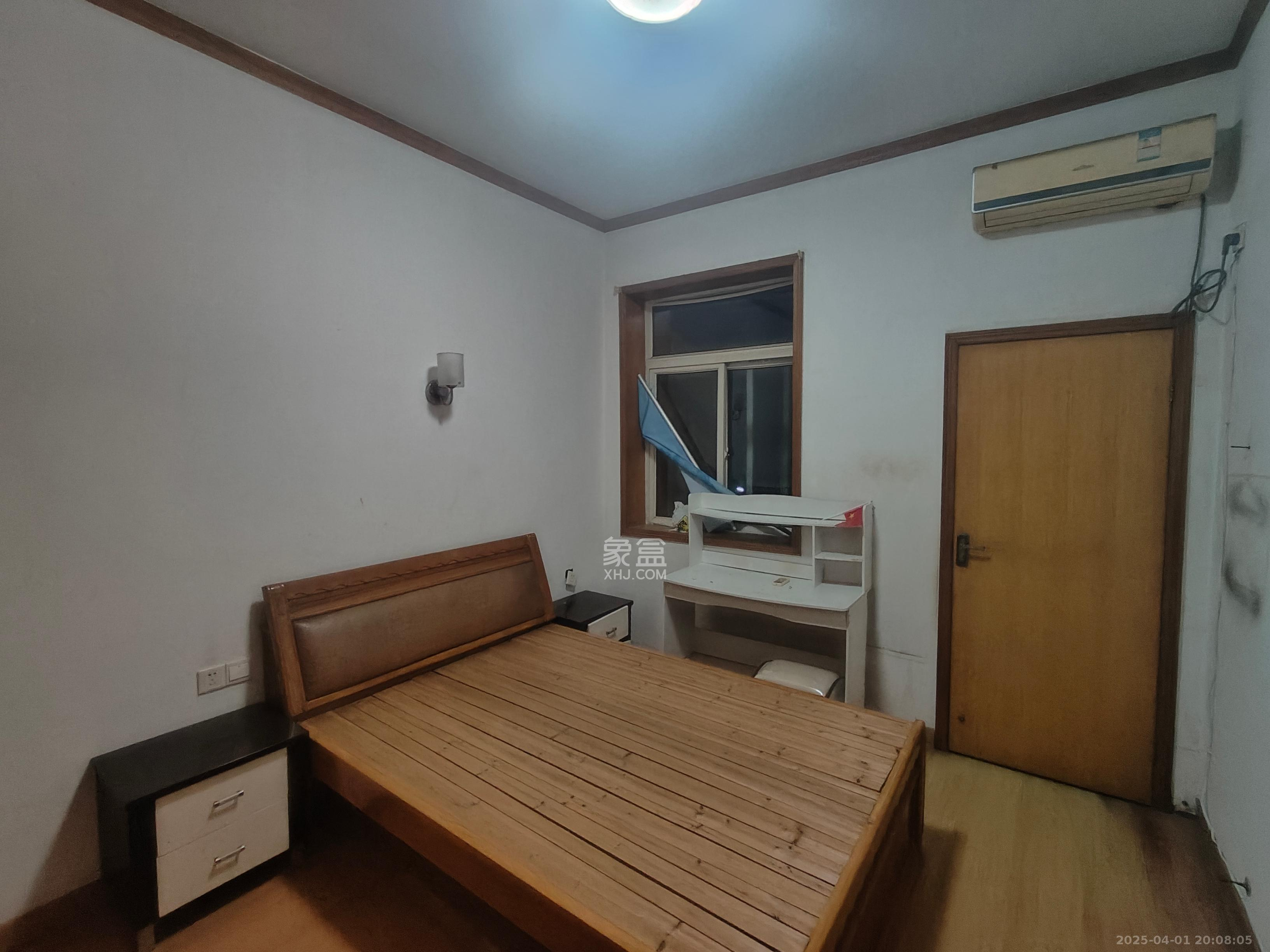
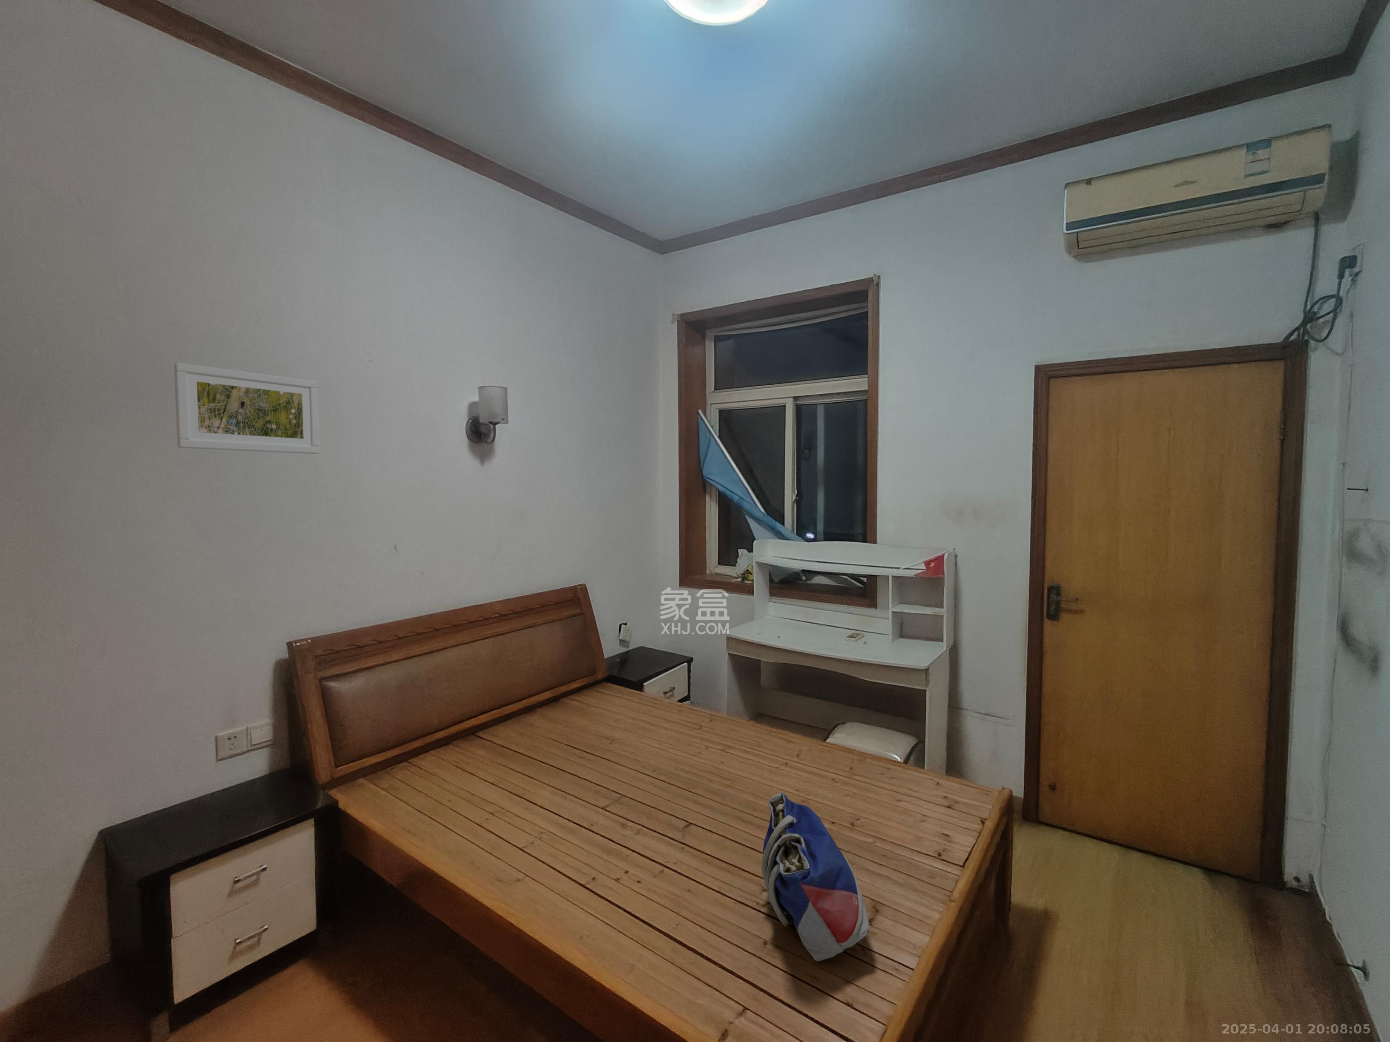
+ tote bag [761,792,870,962]
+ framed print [173,362,321,454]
